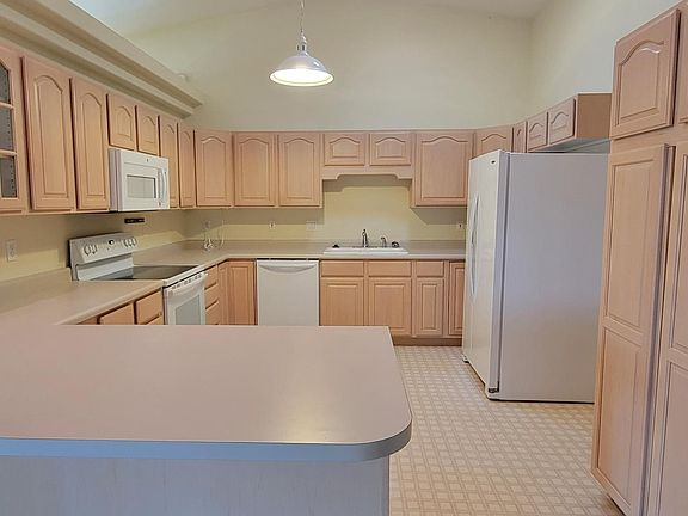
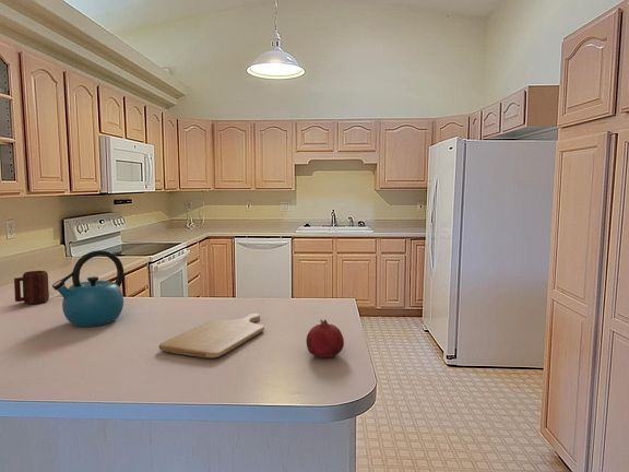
+ kettle [51,249,124,328]
+ mug [13,270,50,305]
+ fruit [305,318,345,358]
+ chopping board [158,311,265,359]
